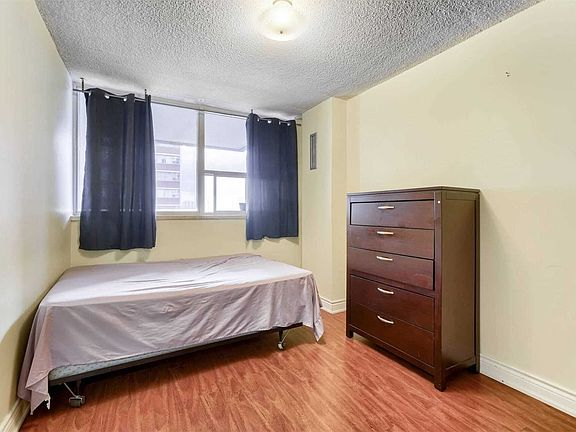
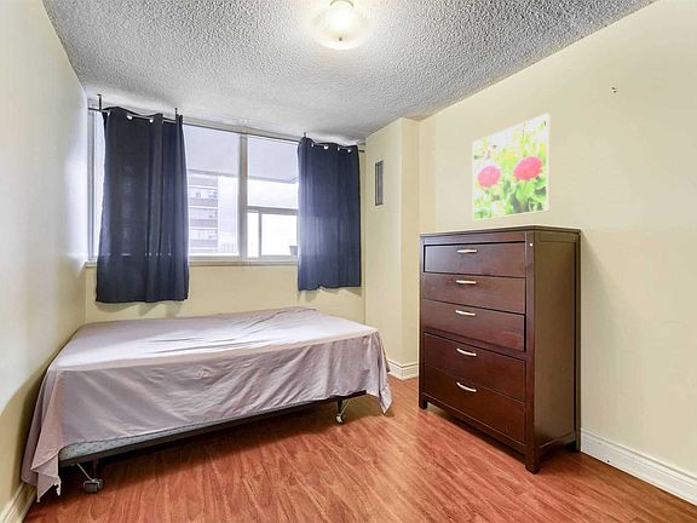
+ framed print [472,113,552,222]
